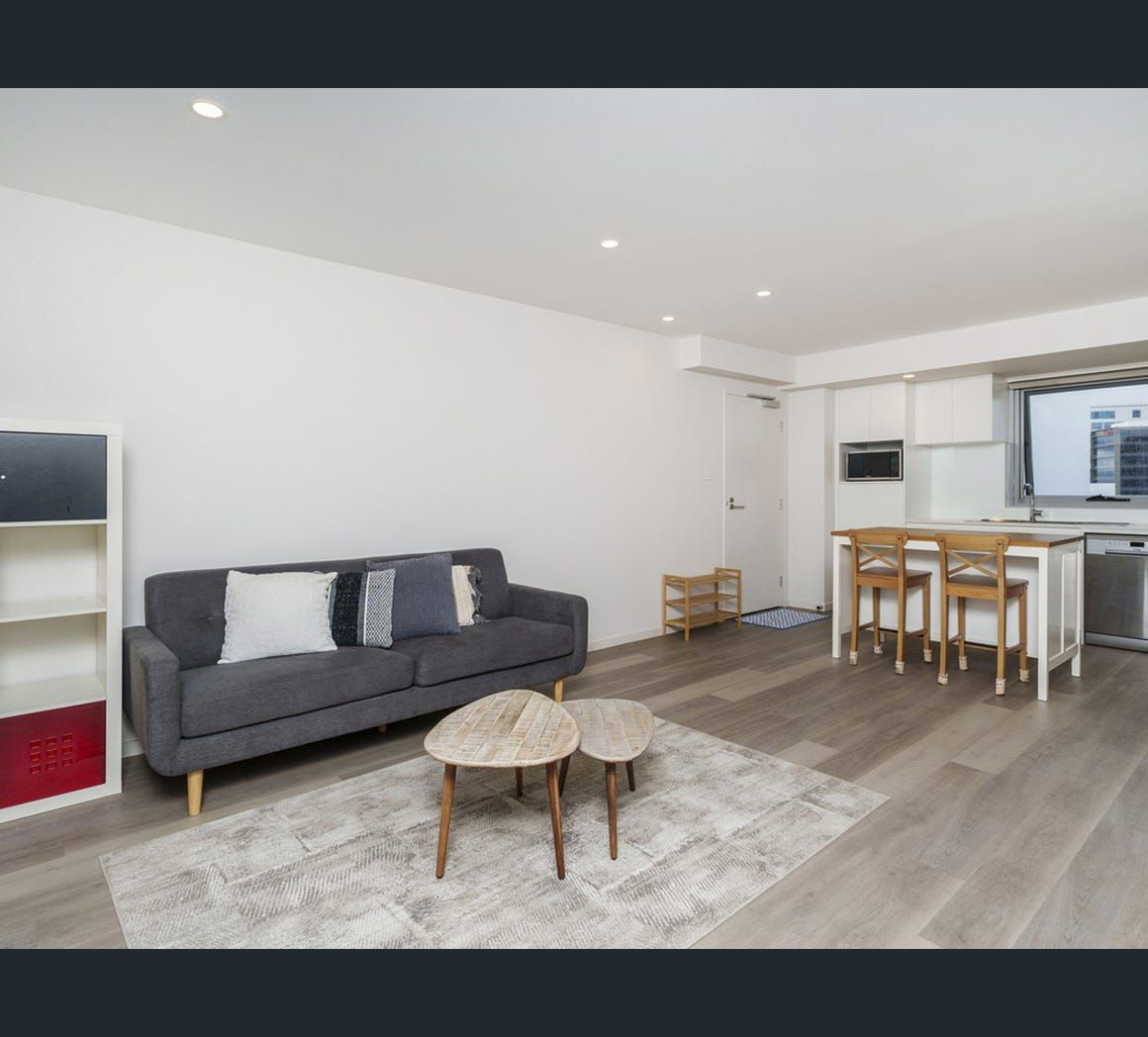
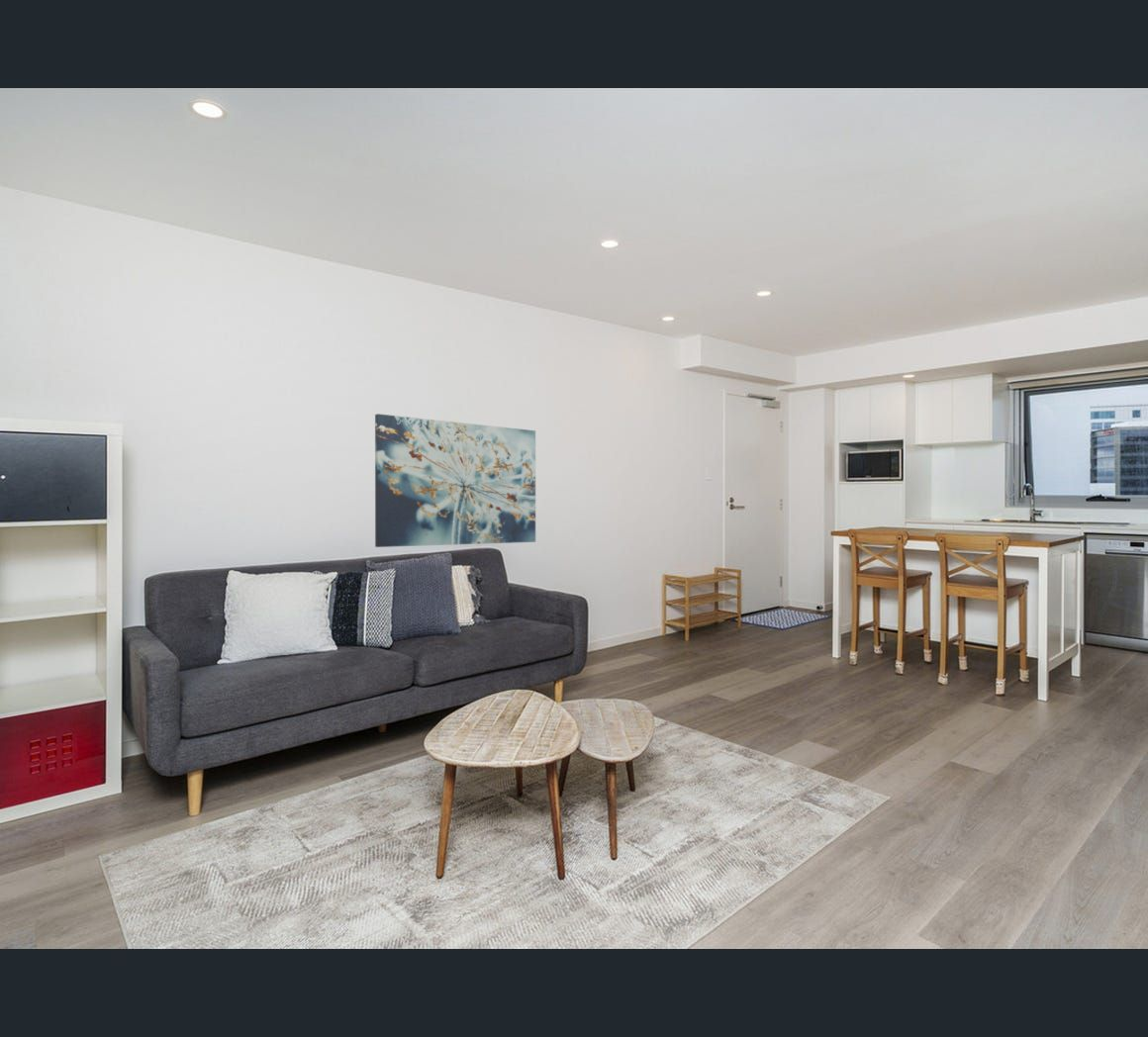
+ wall art [374,413,536,548]
